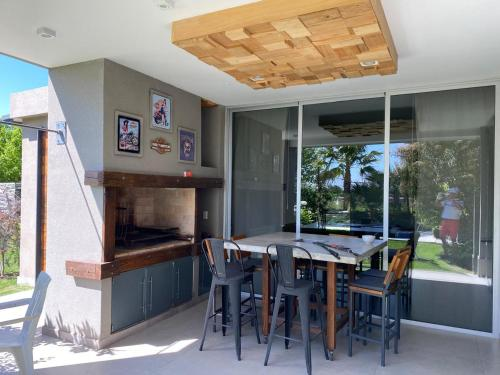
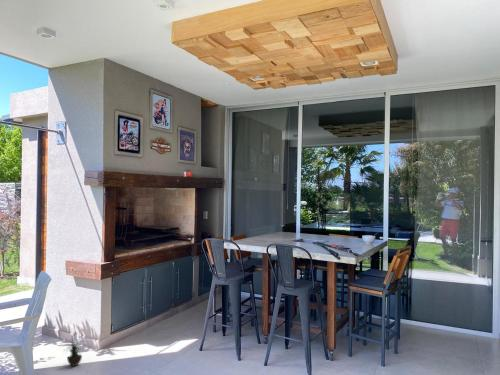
+ potted plant [63,329,85,367]
